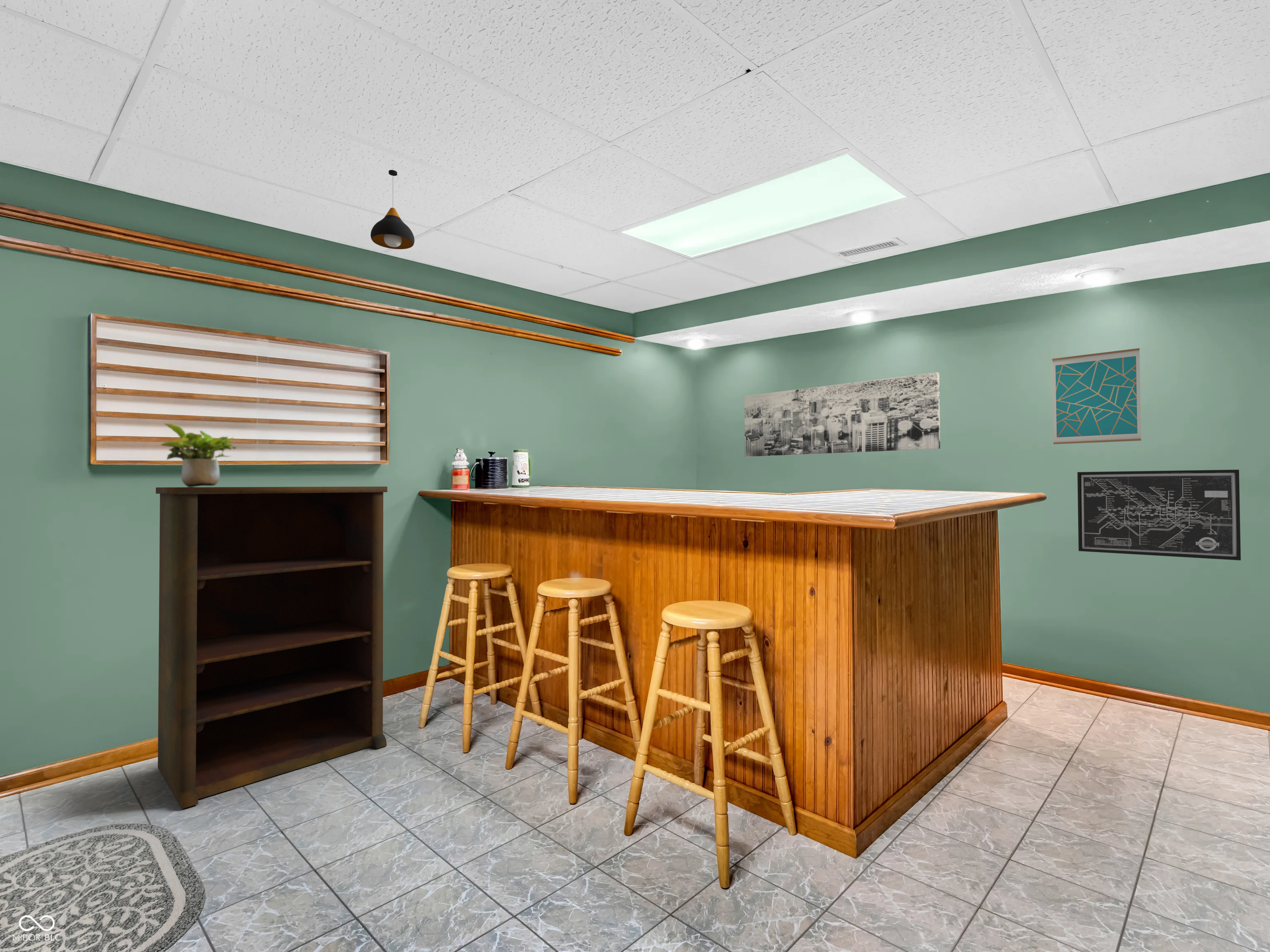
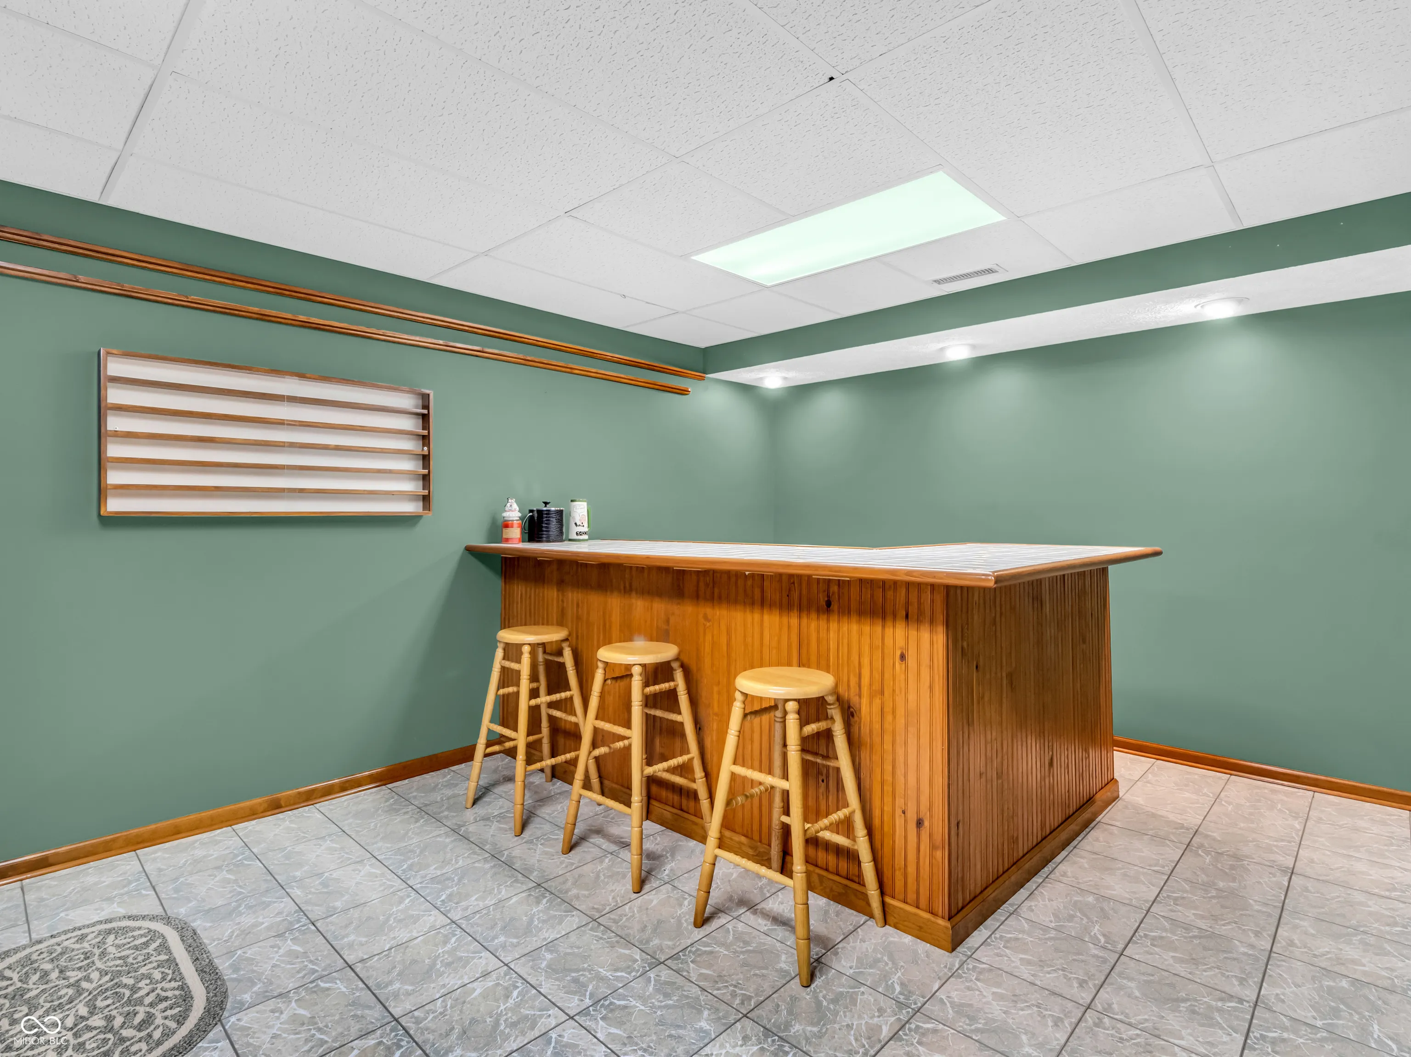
- potted plant [160,423,237,487]
- wall art [1052,348,1142,445]
- pendant light [370,169,415,250]
- shelving unit [155,486,388,809]
- wall art [1077,469,1241,561]
- wall art [744,372,941,457]
